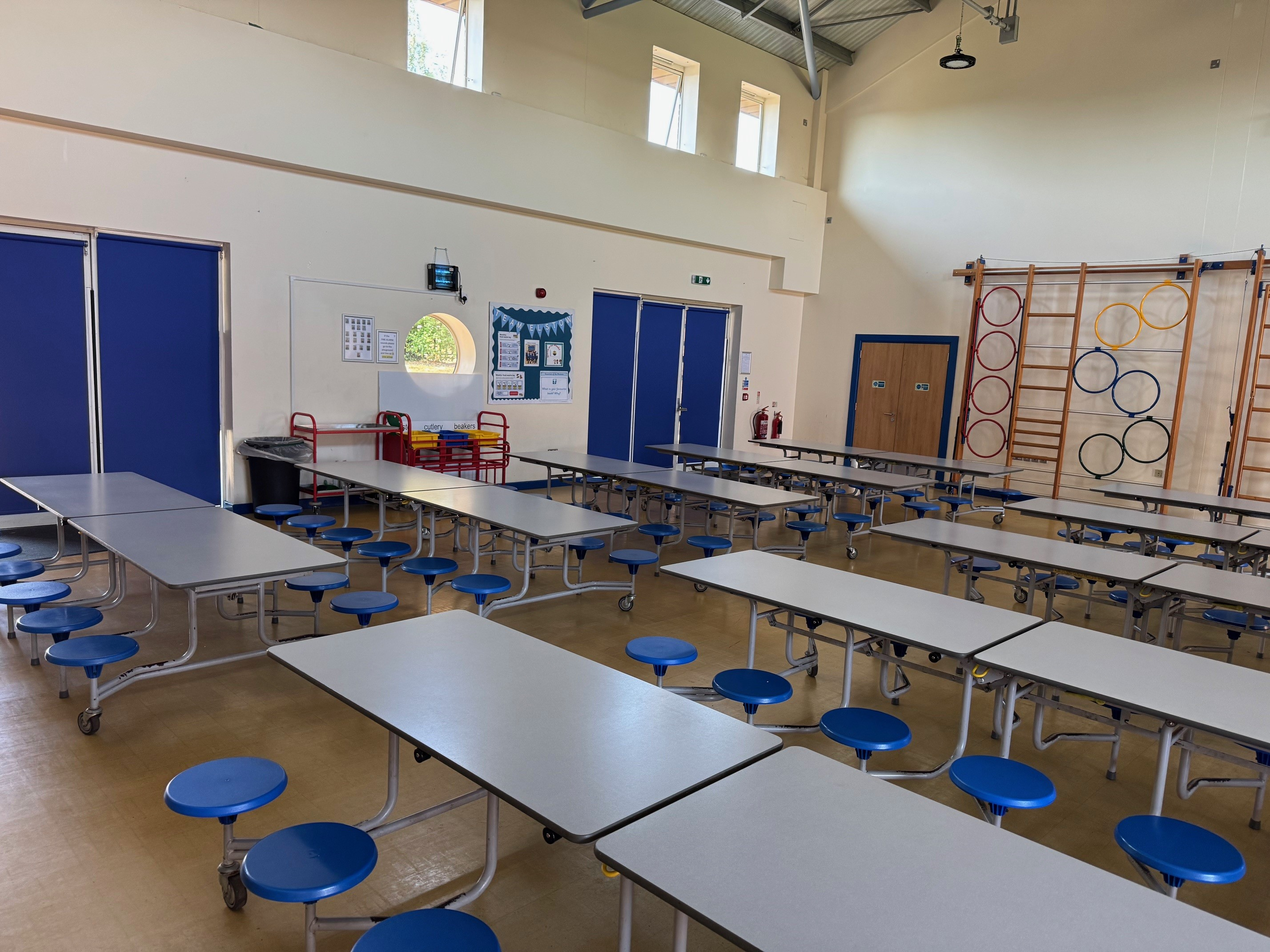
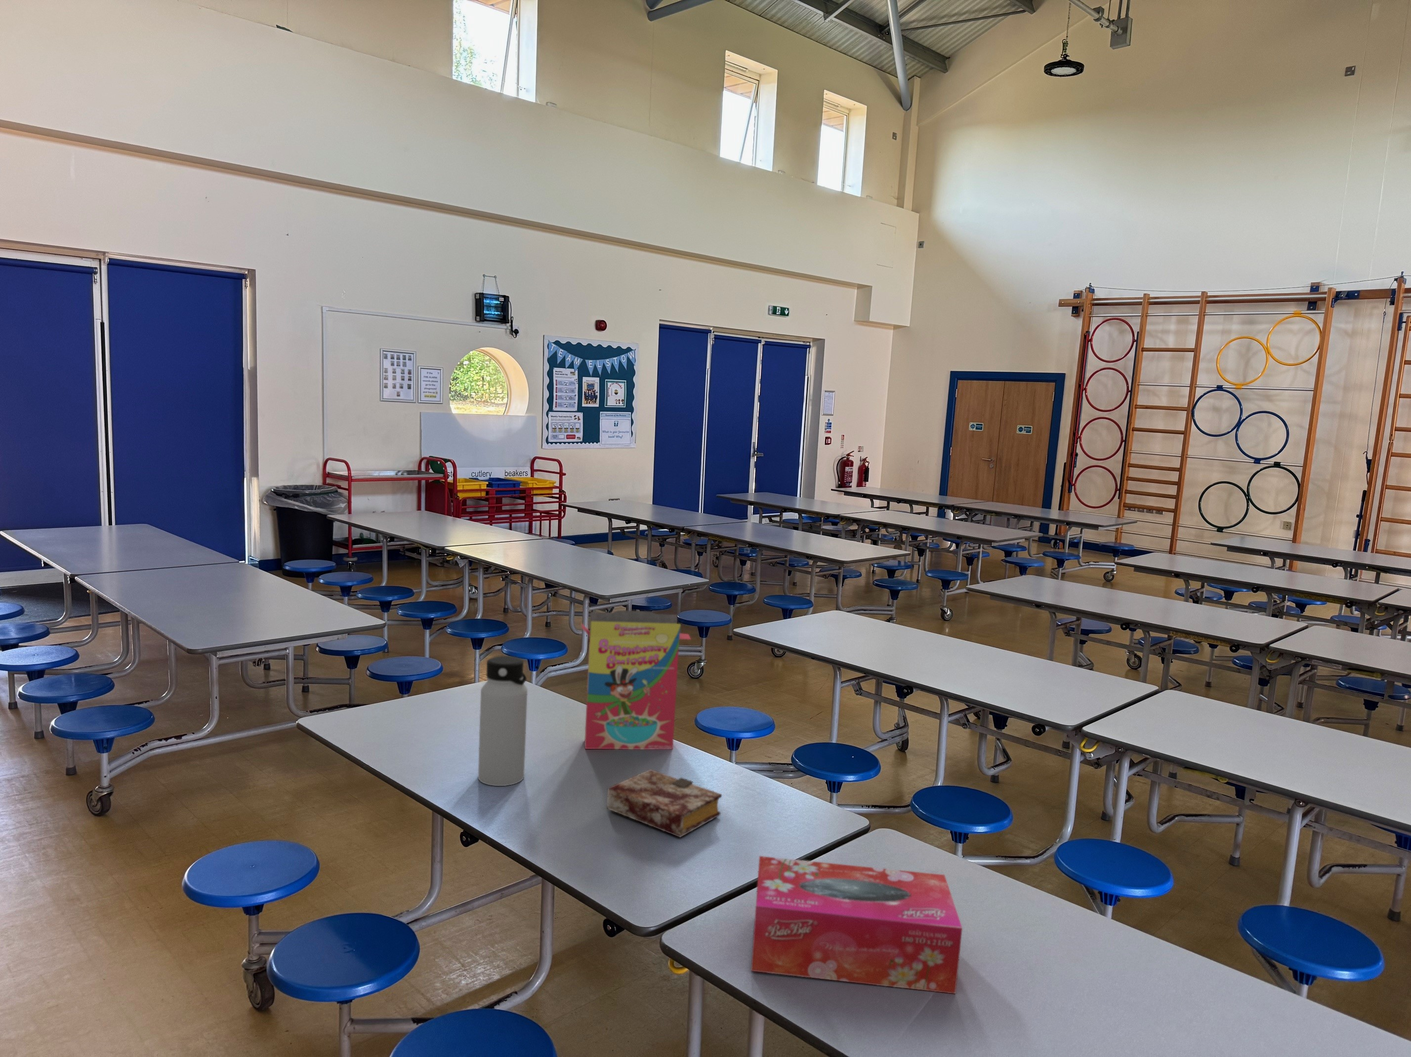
+ tissue box [750,856,963,995]
+ cereal box [581,610,692,751]
+ water bottle [478,655,528,786]
+ book [607,768,722,838]
